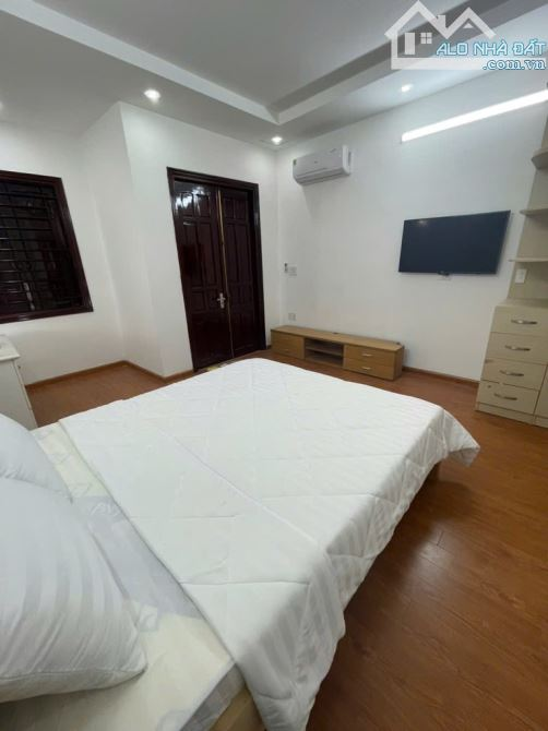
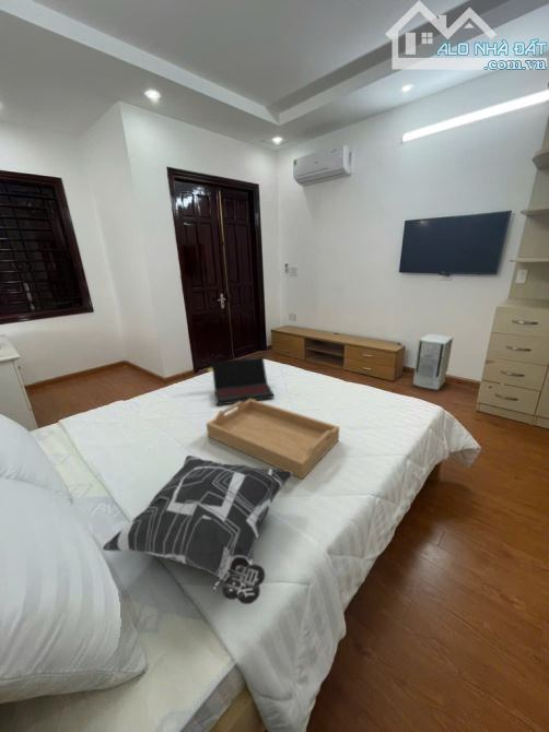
+ decorative pillow [102,454,293,605]
+ serving tray [206,399,340,481]
+ air purifier [412,333,454,391]
+ laptop [211,356,274,406]
